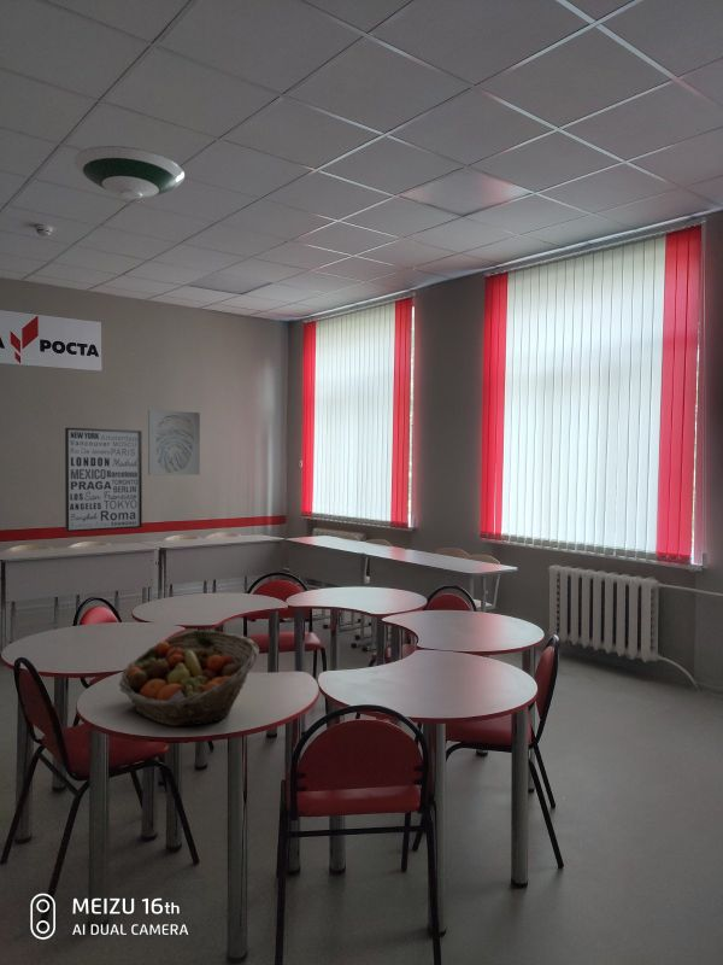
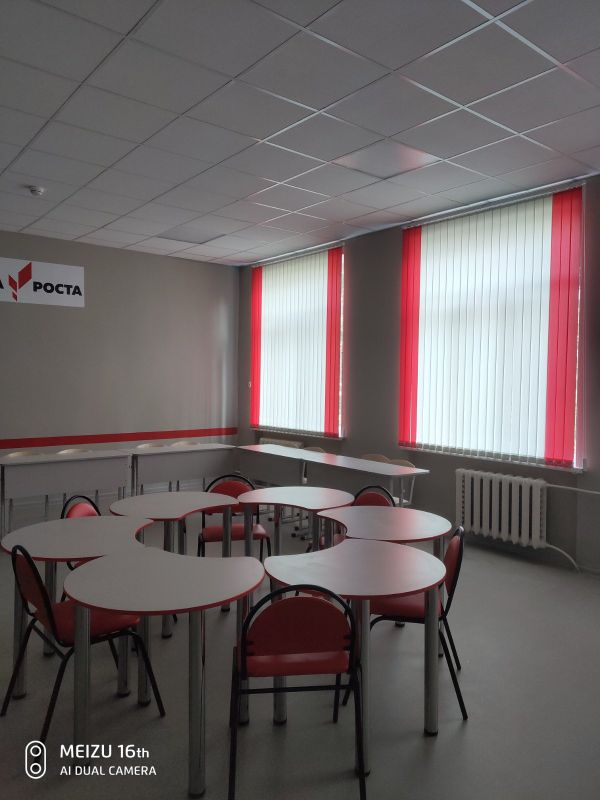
- wall art [147,409,201,476]
- wall art [64,427,143,533]
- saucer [74,145,186,200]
- fruit basket [118,630,260,727]
